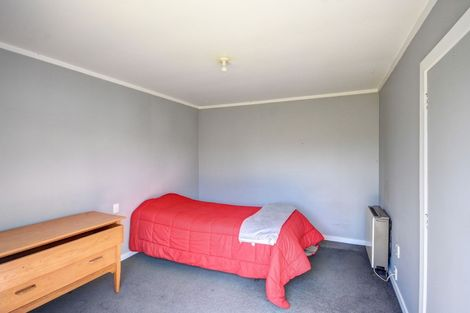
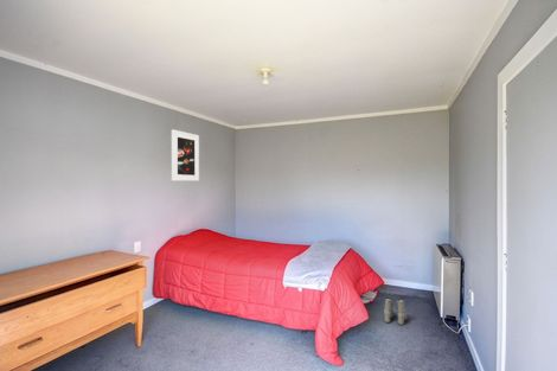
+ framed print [171,128,200,183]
+ boots [383,296,408,326]
